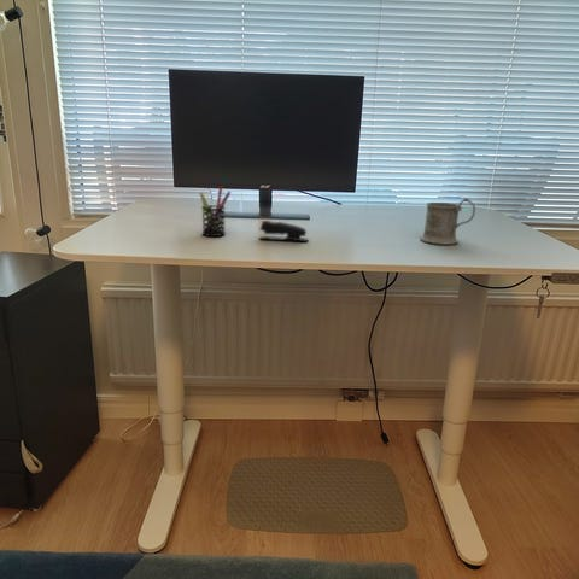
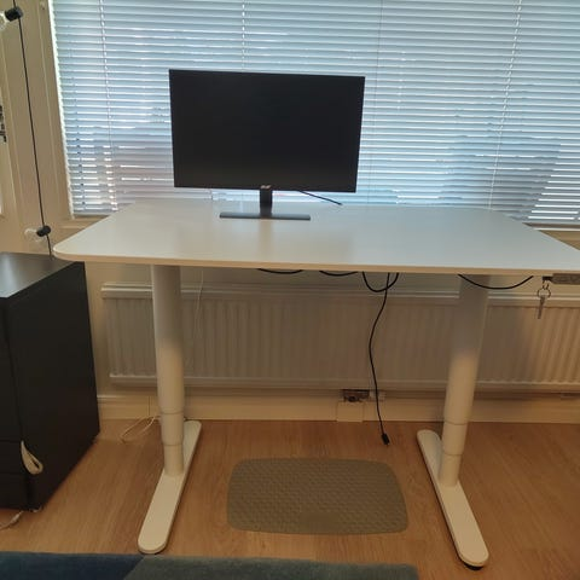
- pen holder [199,185,232,238]
- stapler [258,220,310,242]
- mug [419,197,476,246]
